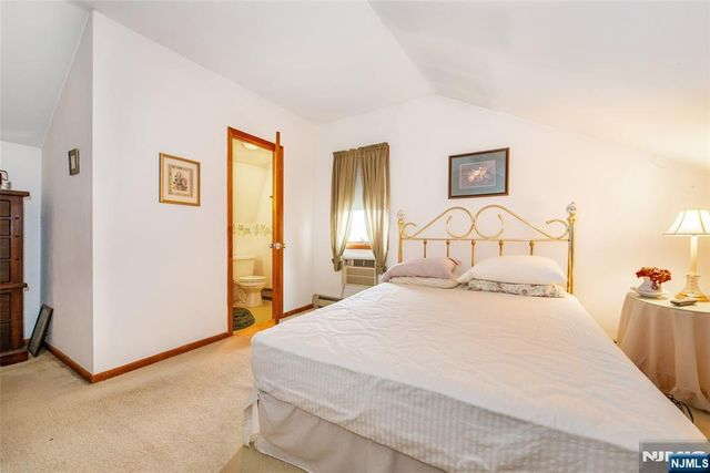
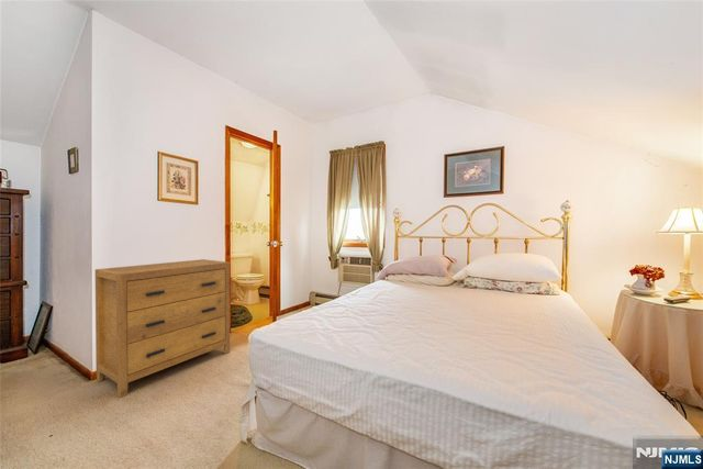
+ dresser [94,258,231,399]
